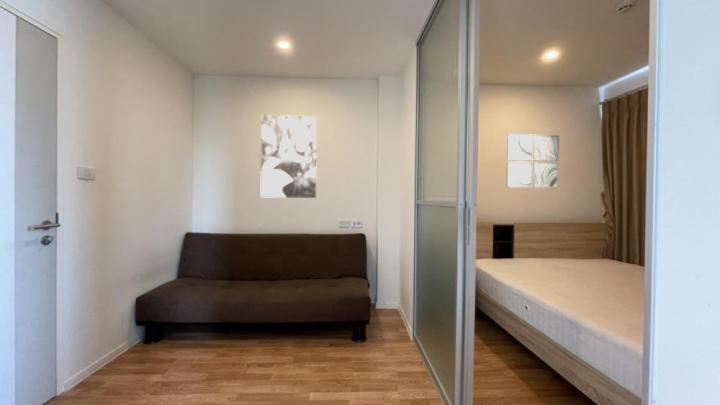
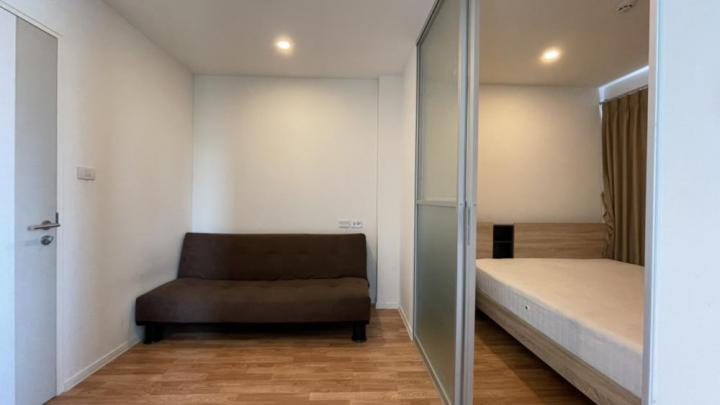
- wall art [259,114,318,199]
- wall art [505,133,560,189]
